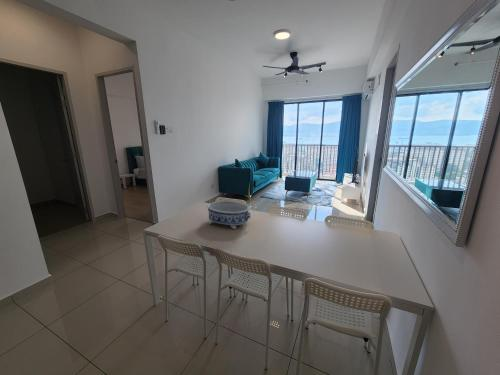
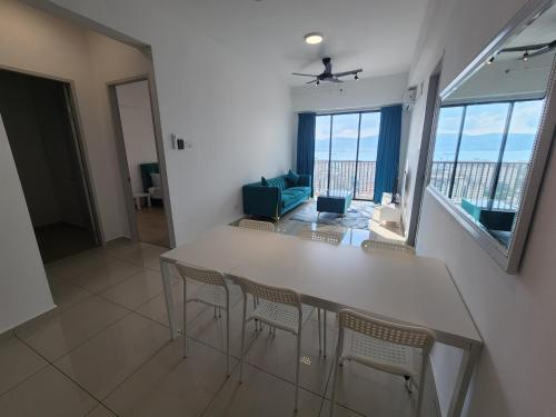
- decorative bowl [206,200,252,230]
